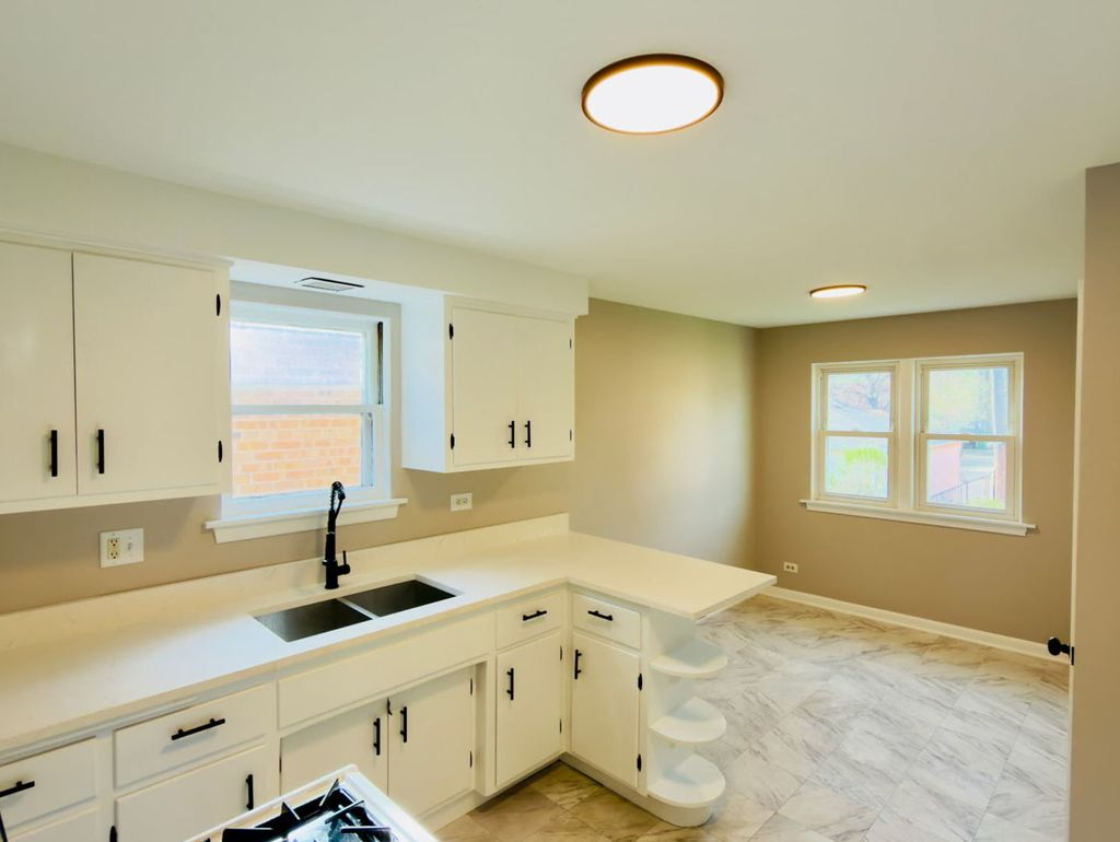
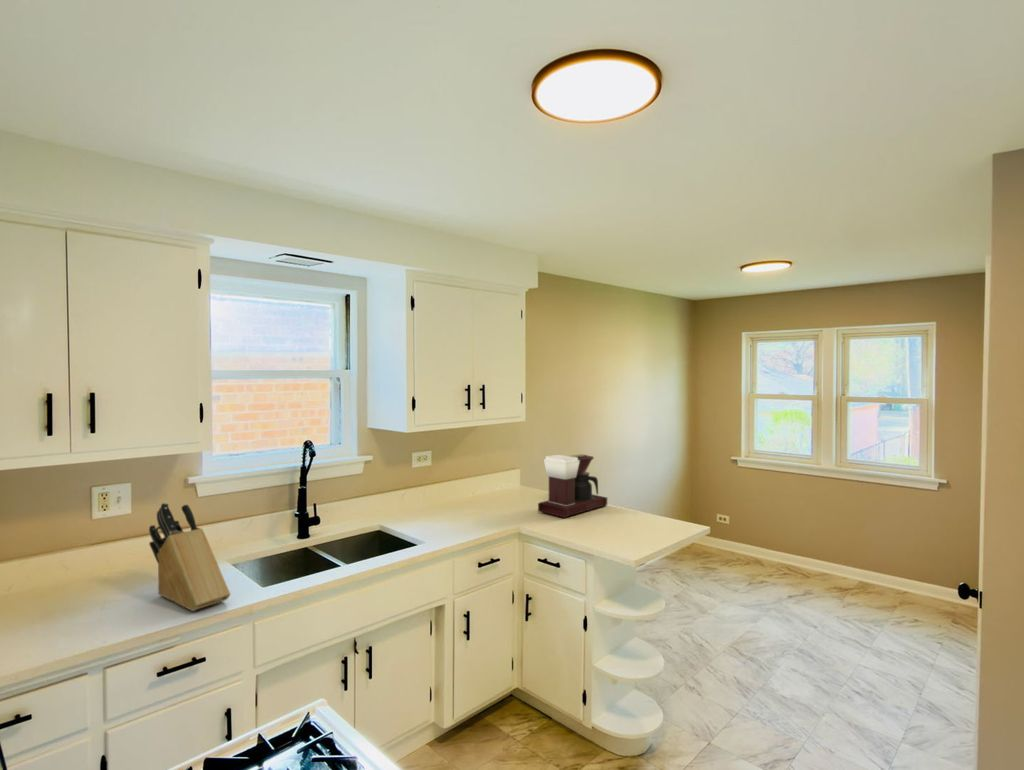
+ knife block [148,502,231,612]
+ coffee maker [537,453,608,519]
